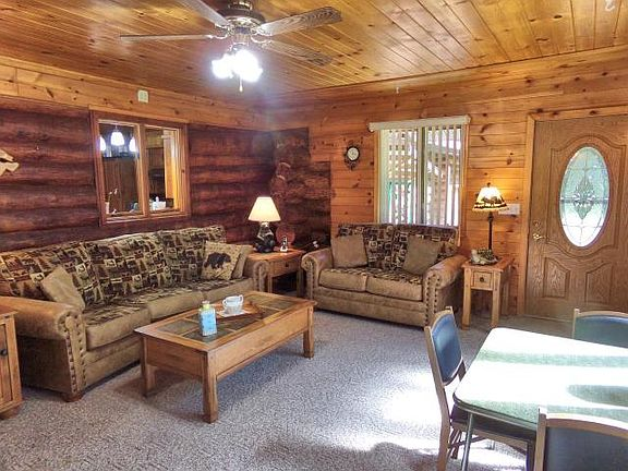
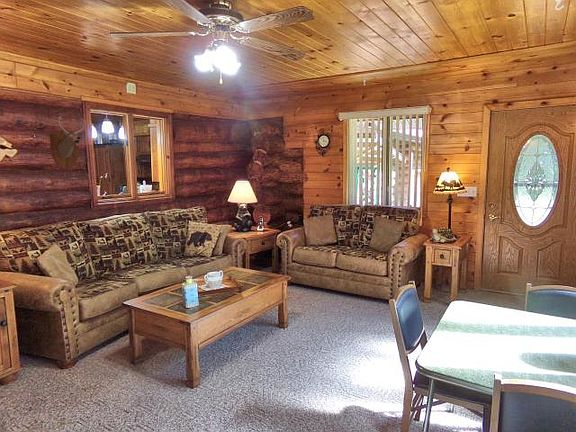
+ mounted trophy [48,115,87,171]
